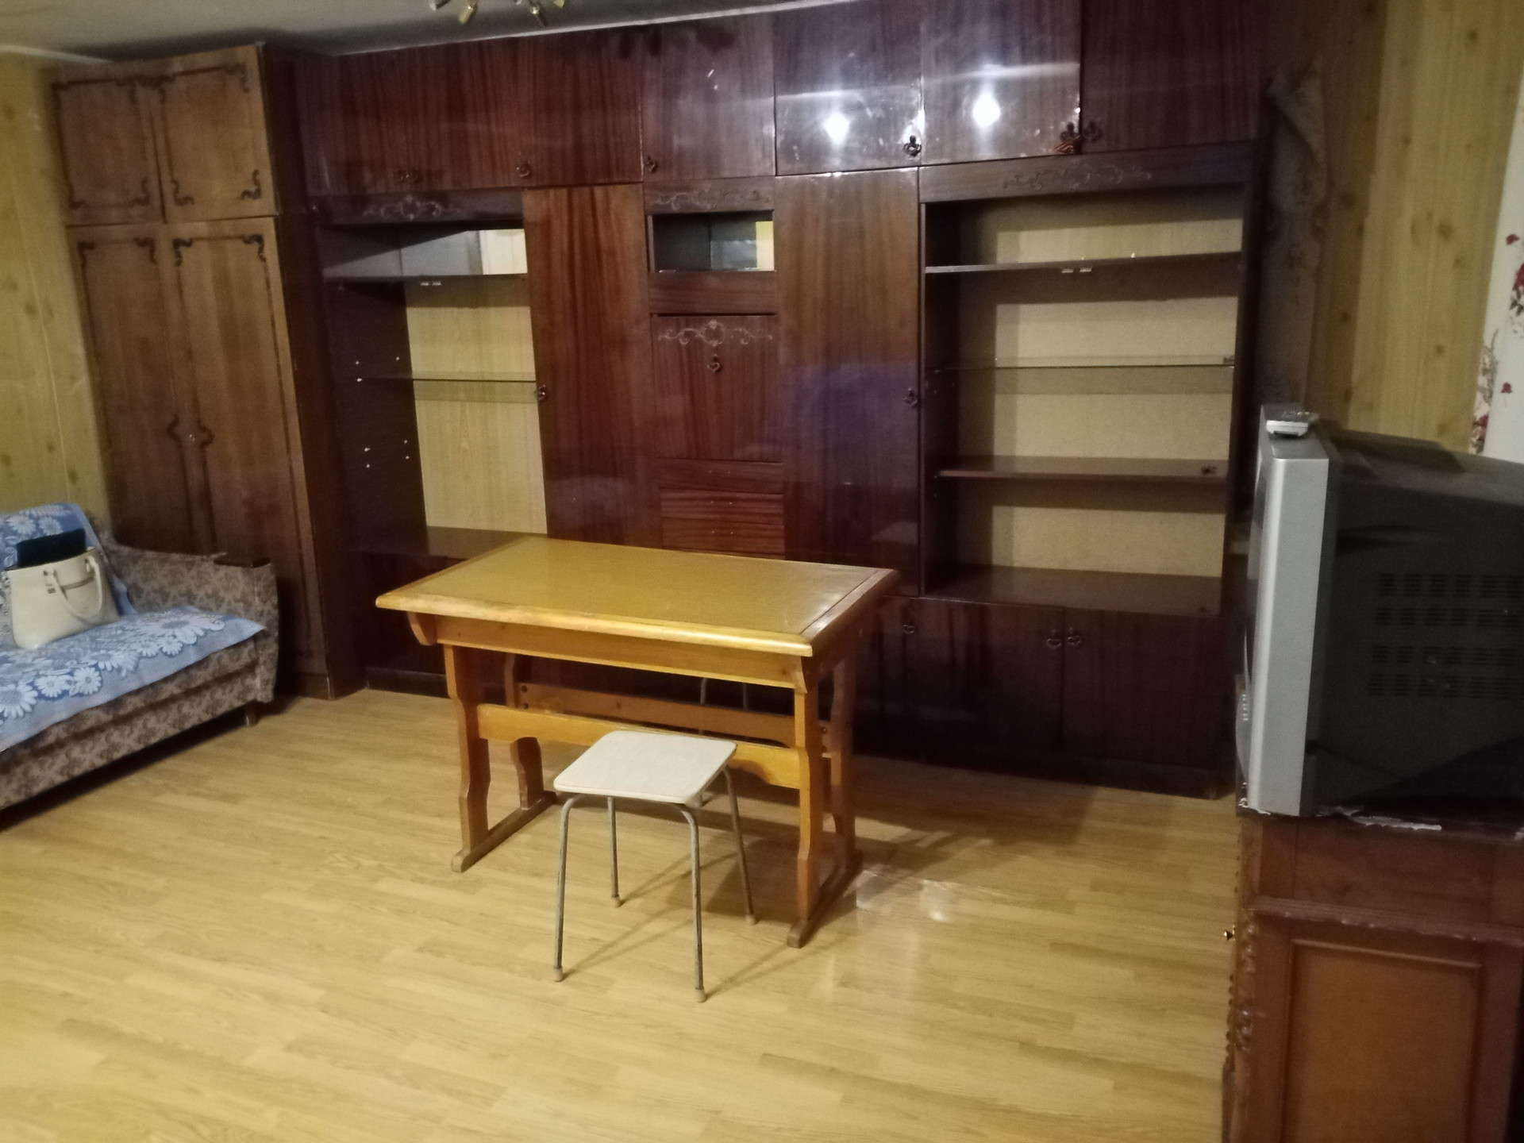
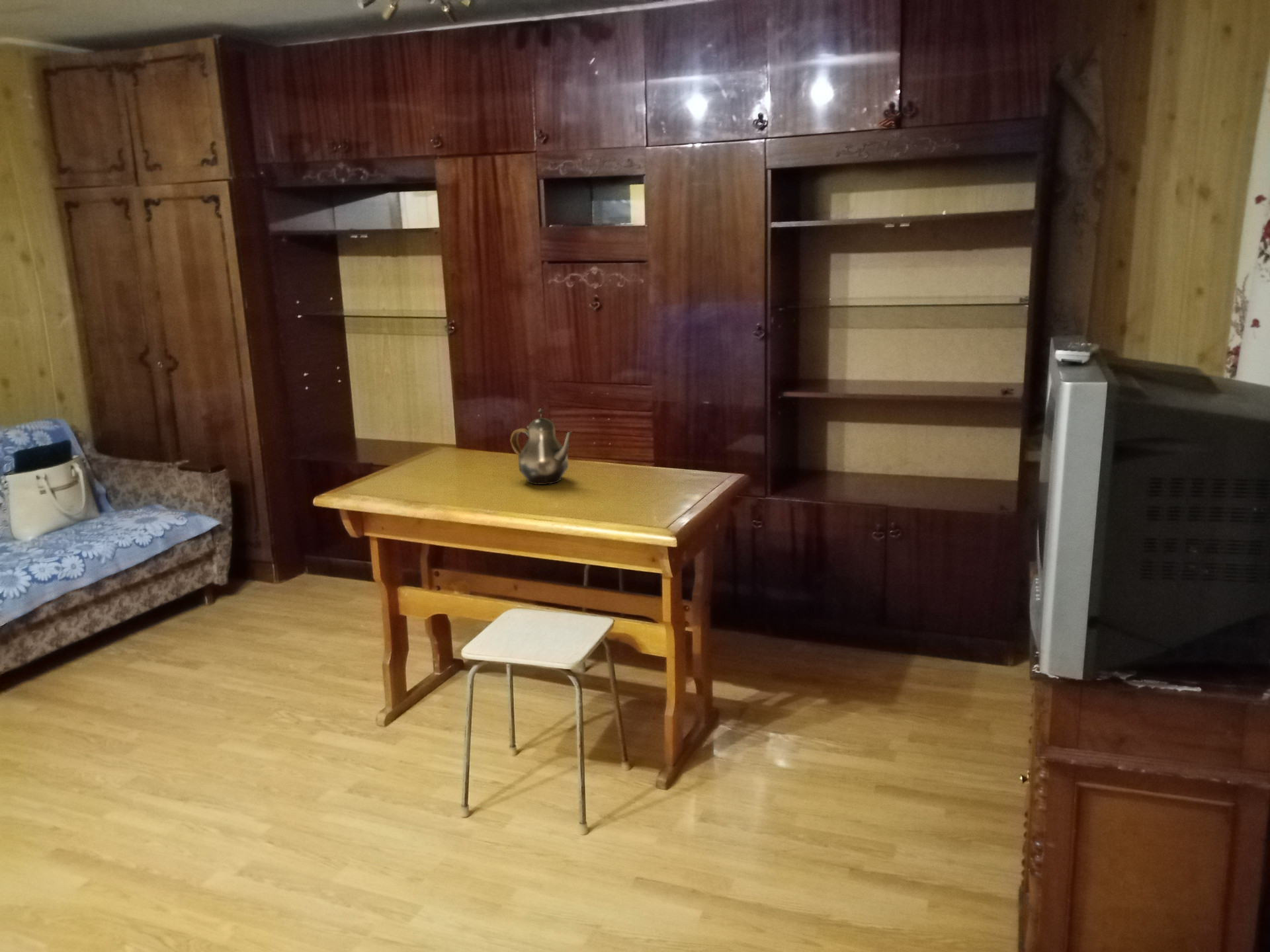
+ teapot [509,408,573,485]
